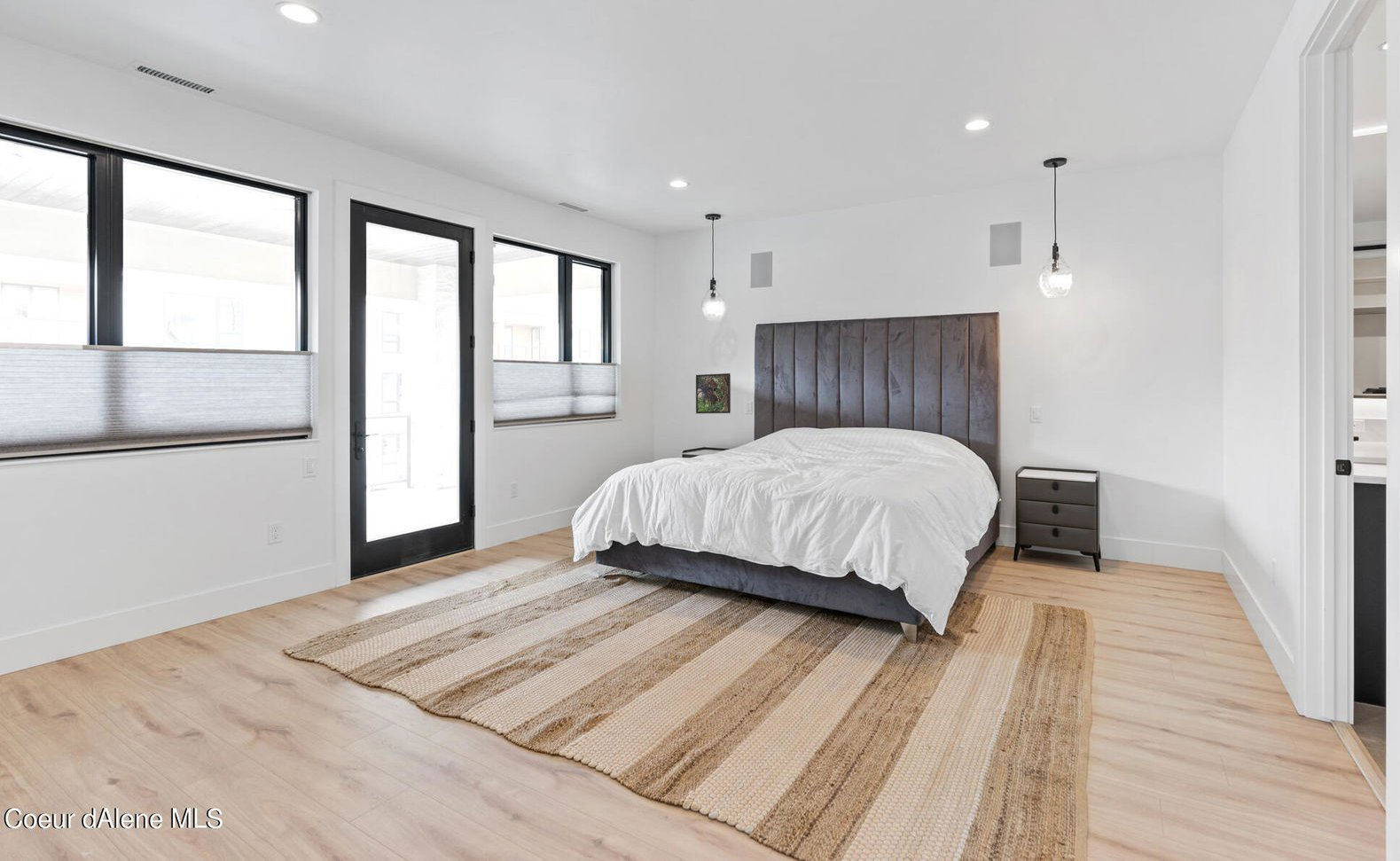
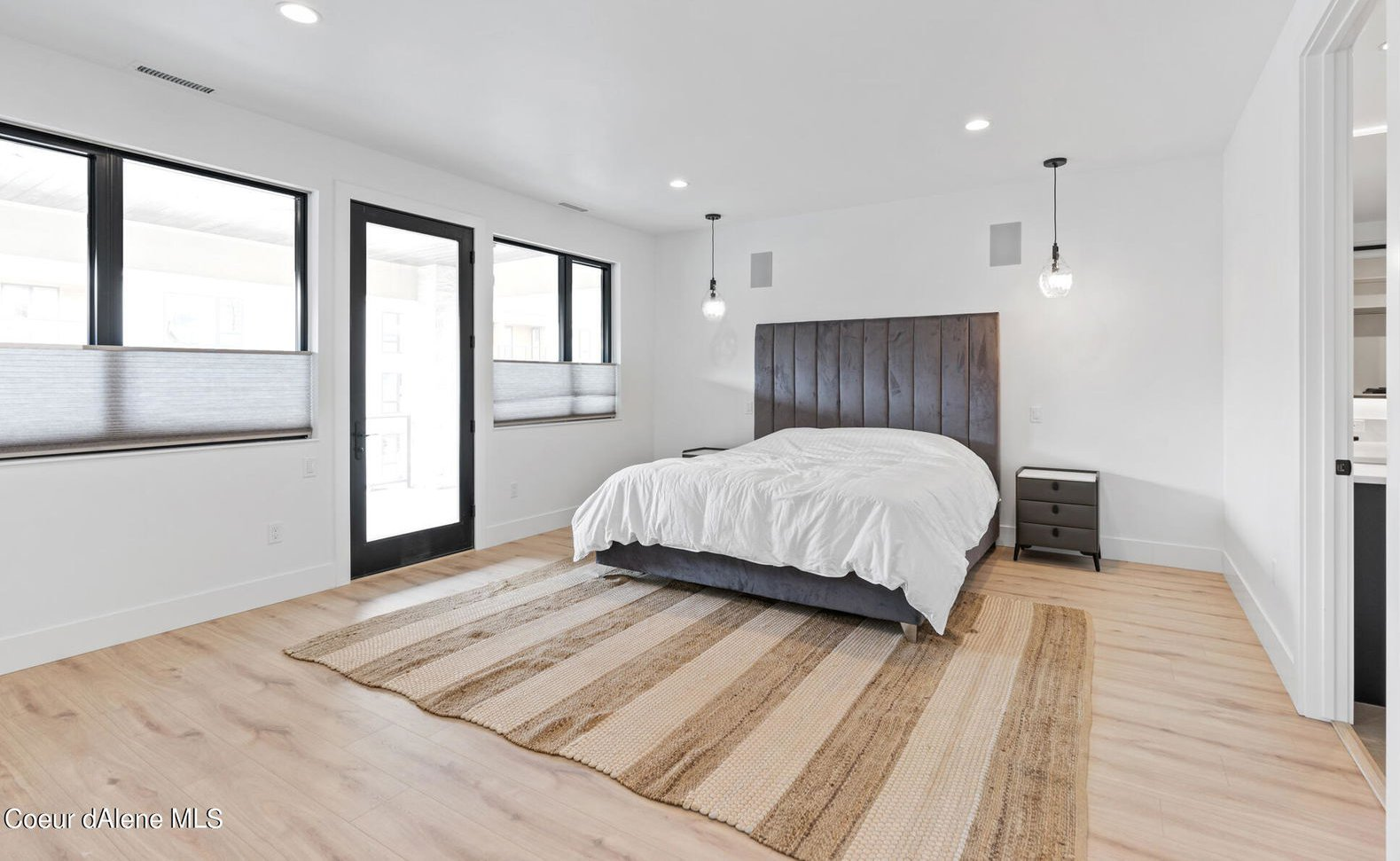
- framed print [695,372,731,414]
